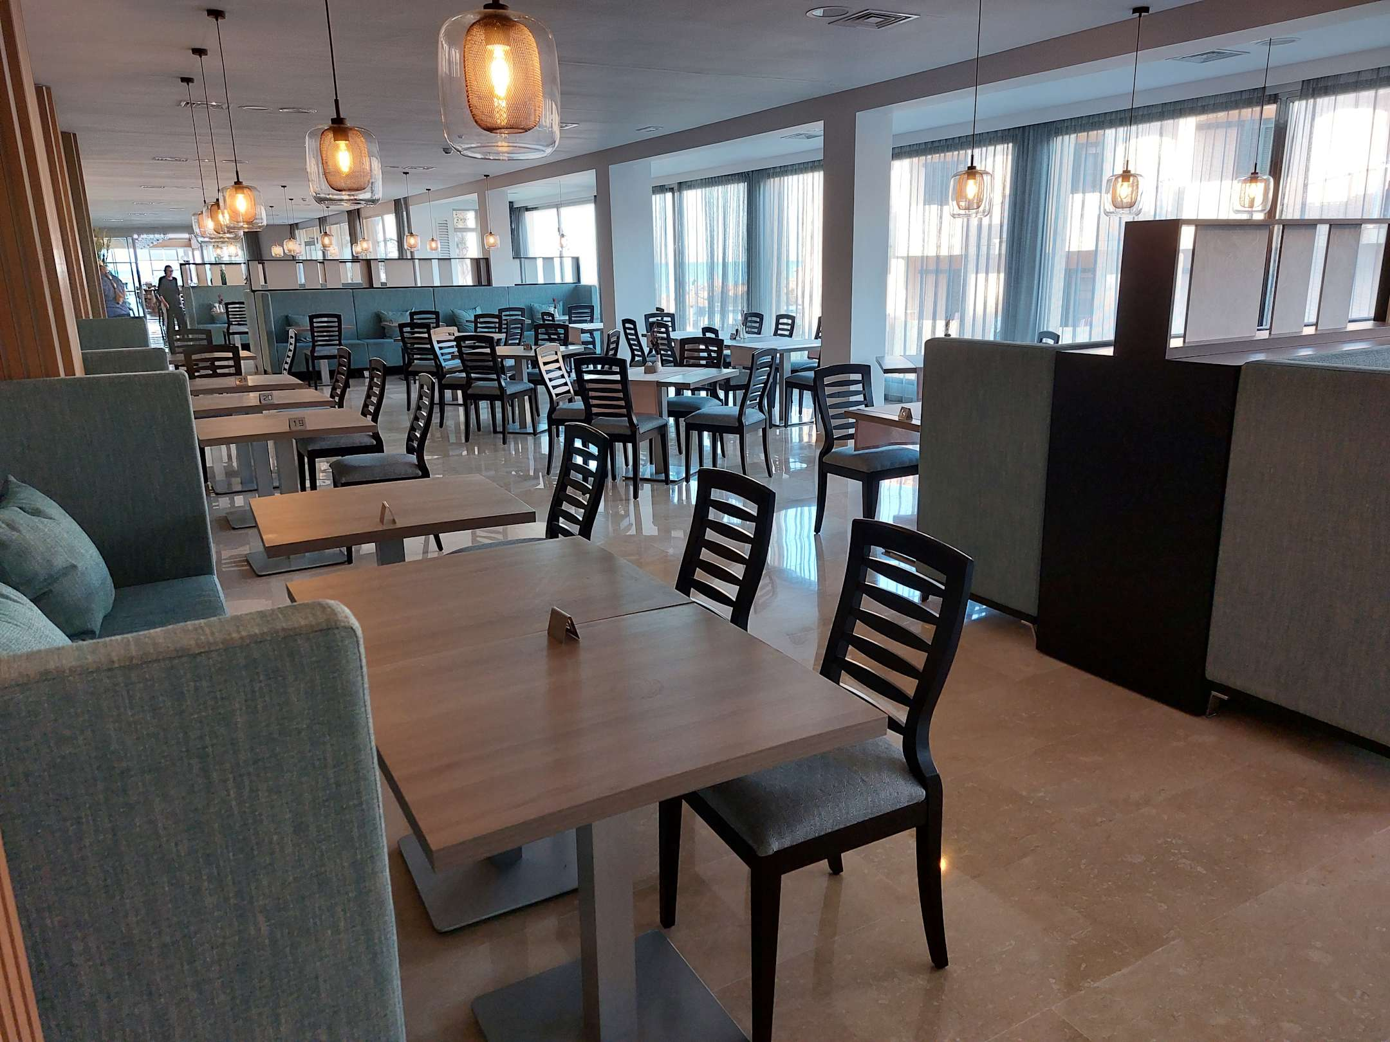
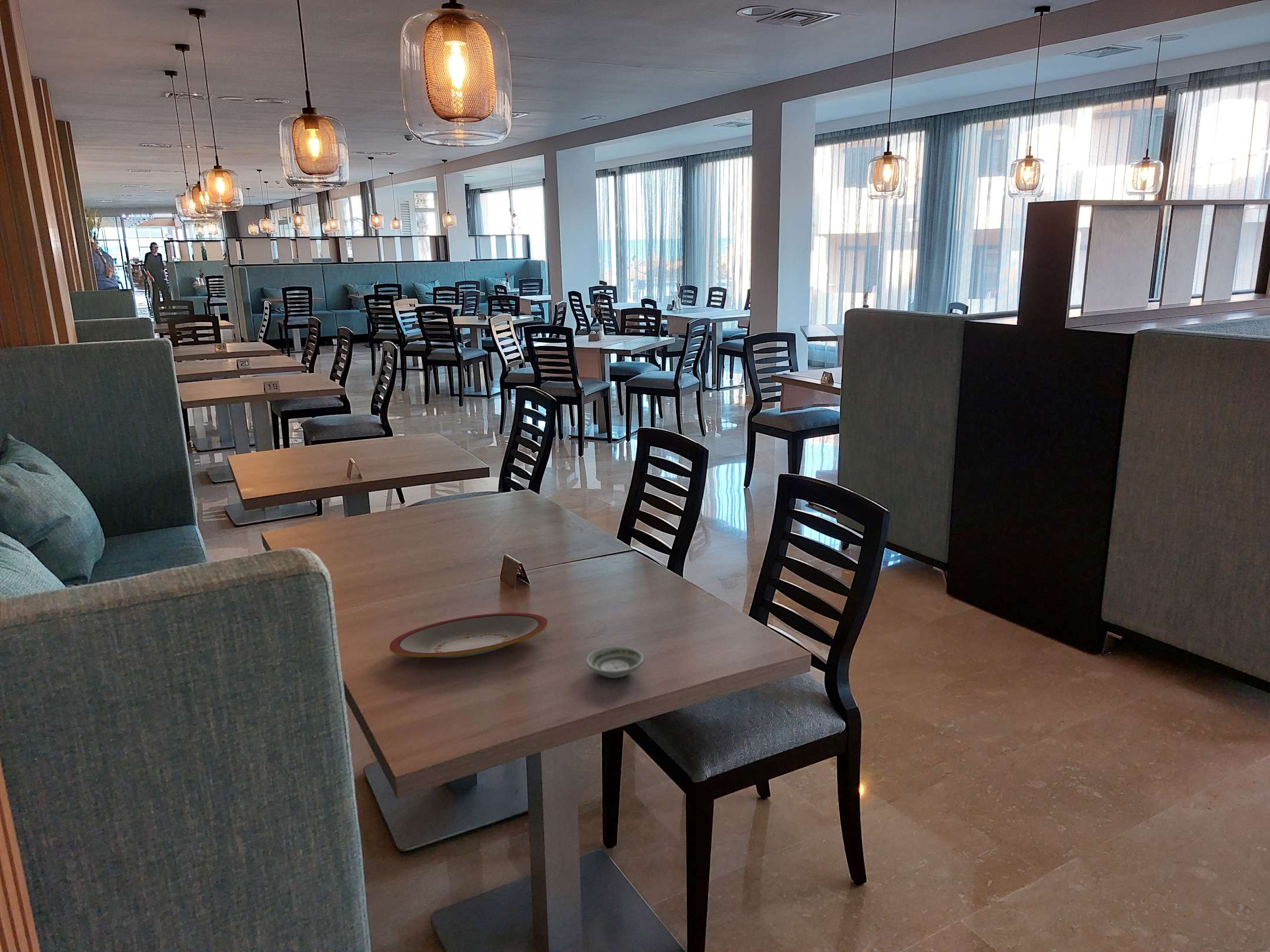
+ saucer [586,646,644,679]
+ plate [389,612,549,658]
